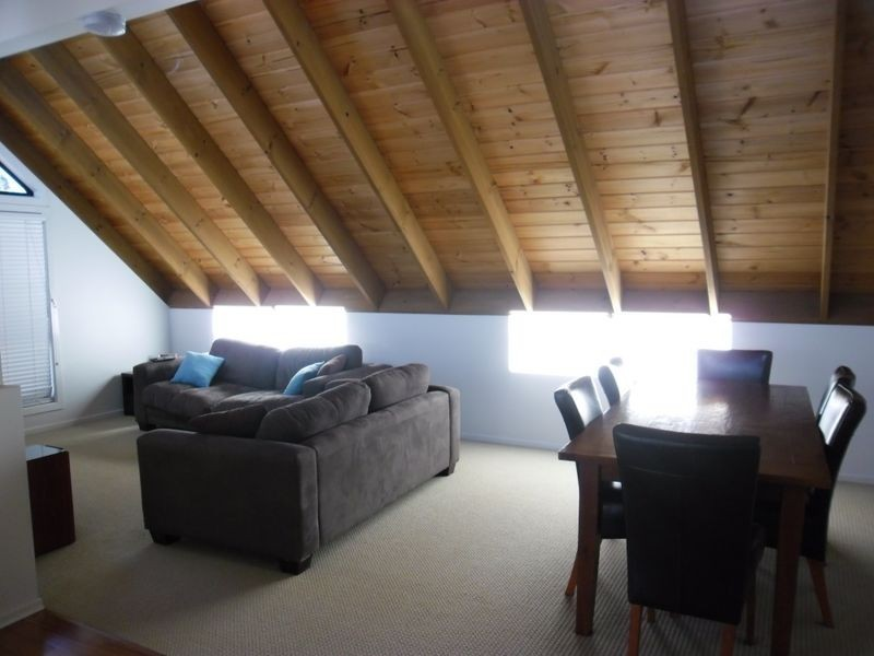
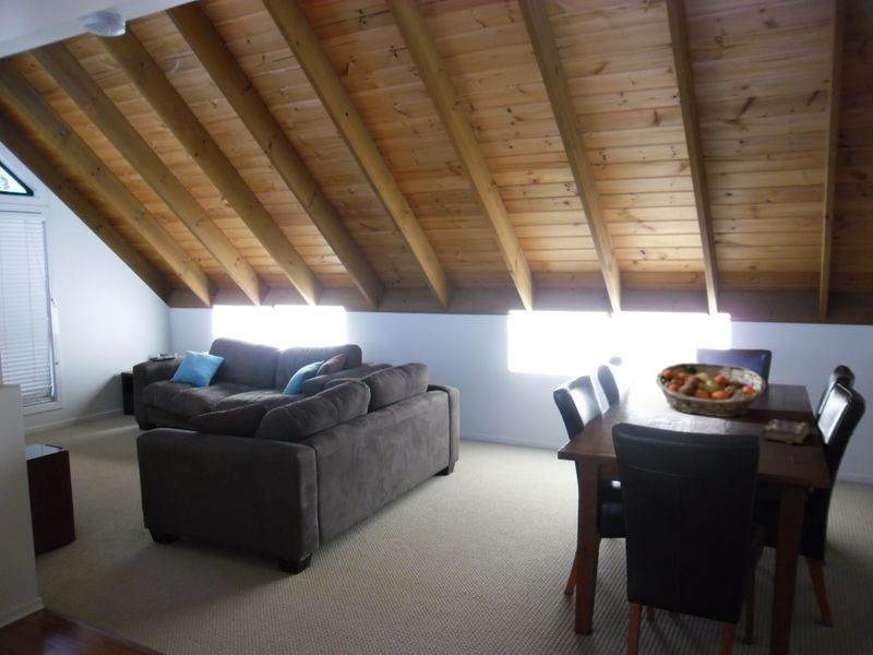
+ fruit basket [655,362,767,418]
+ book [761,418,811,445]
